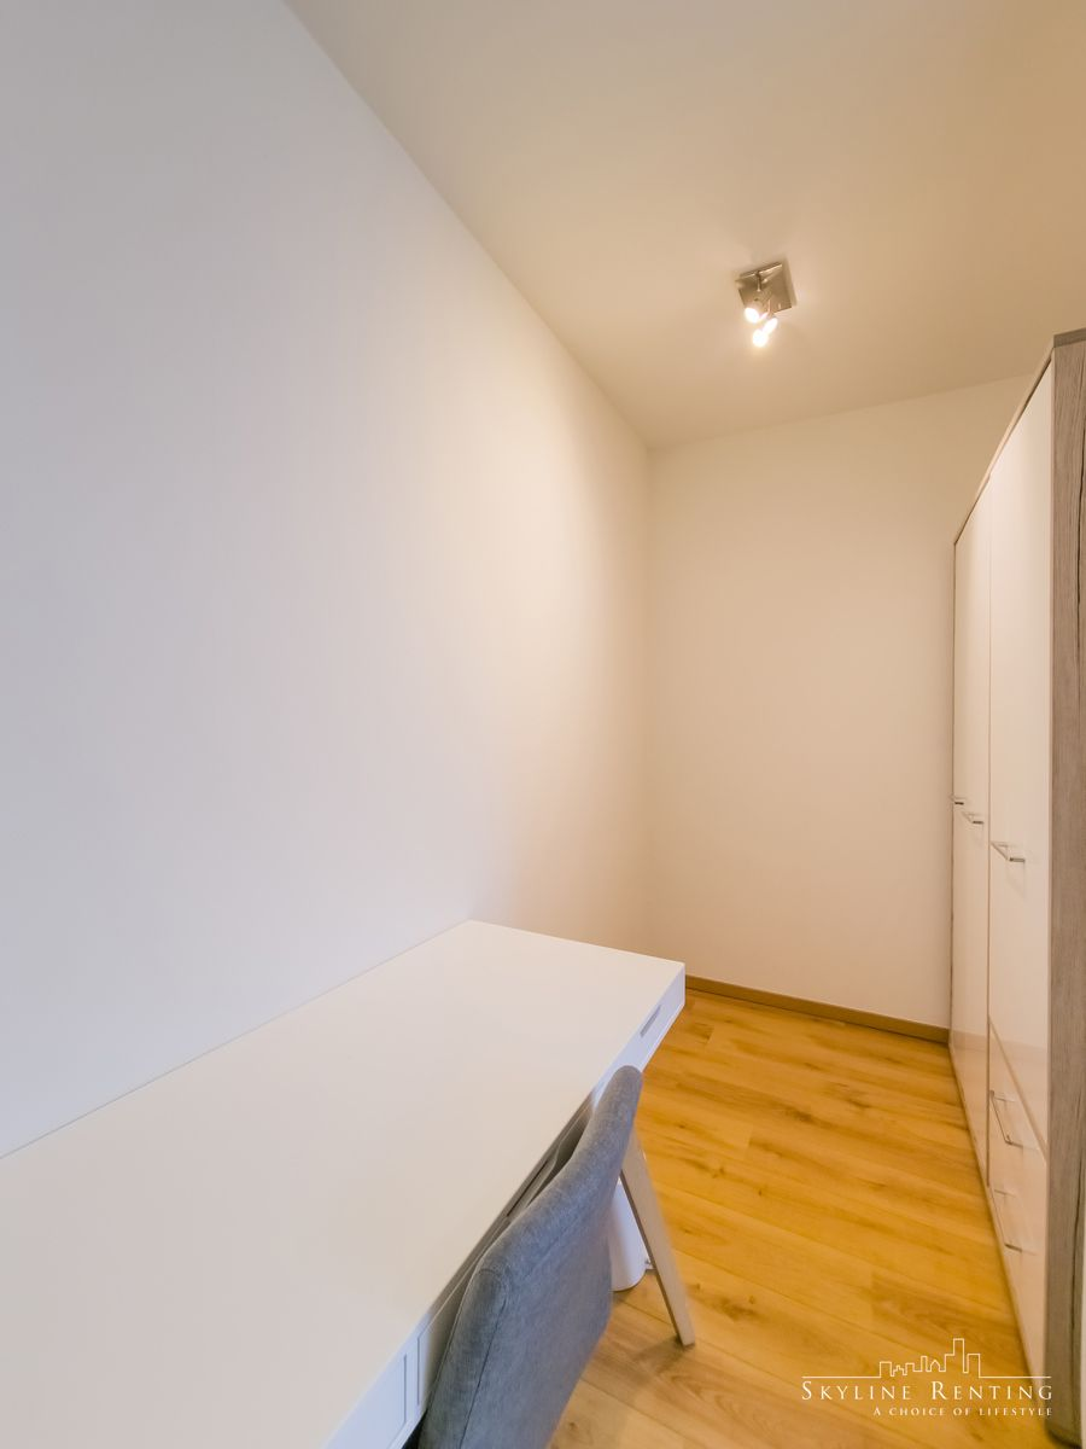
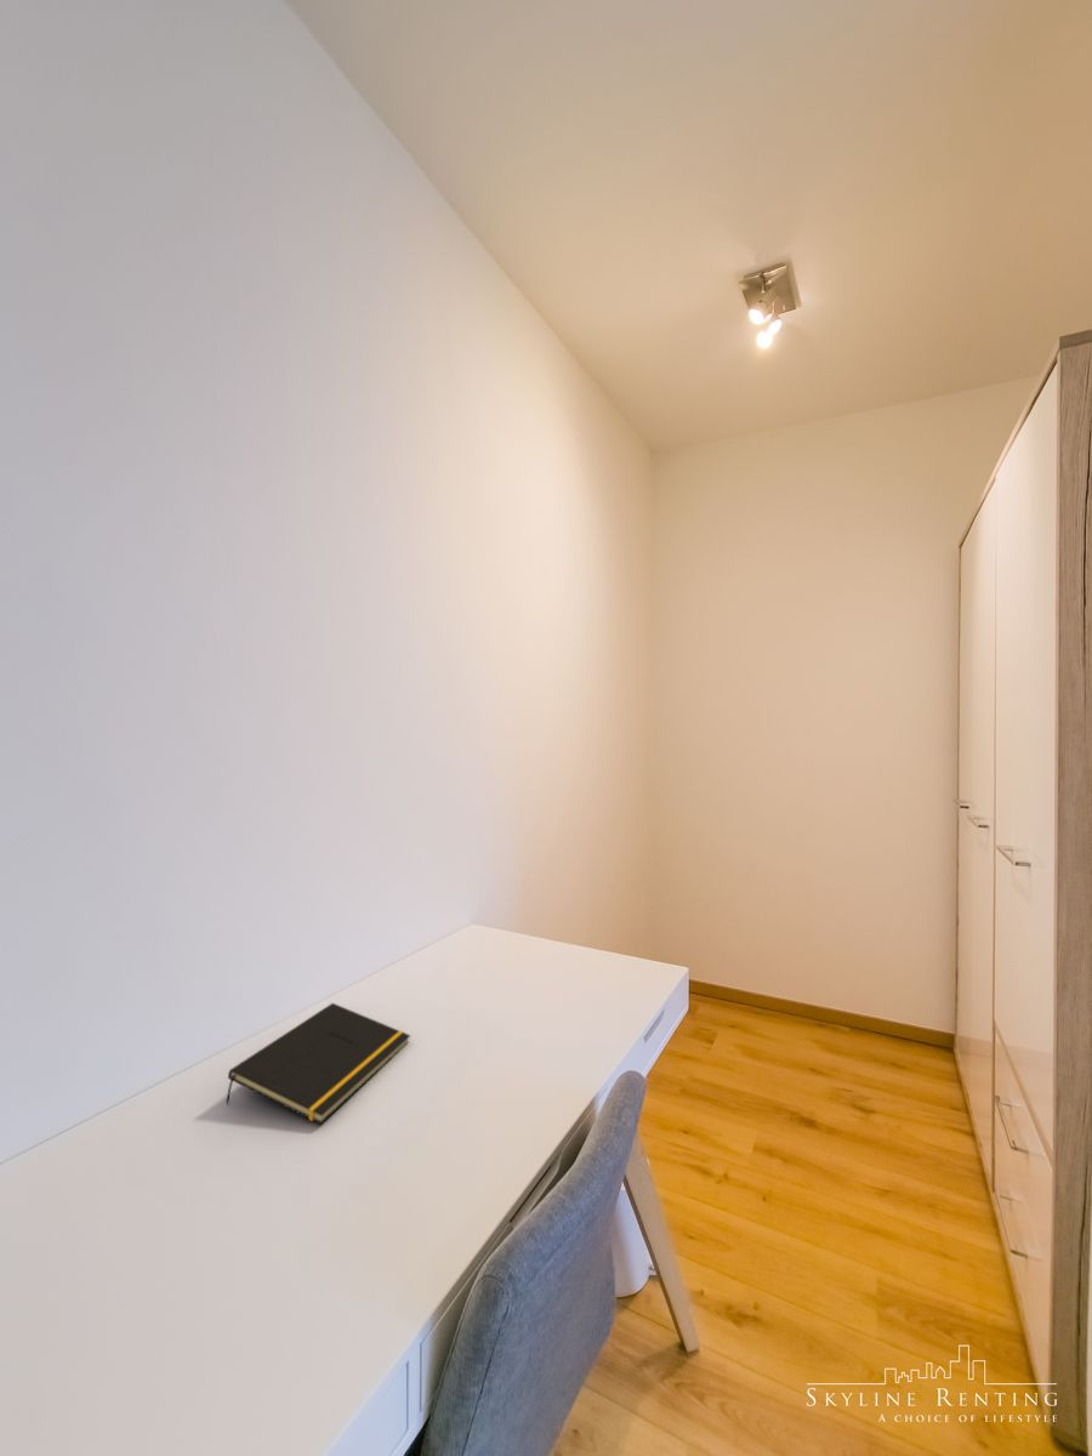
+ notepad [224,1002,411,1125]
